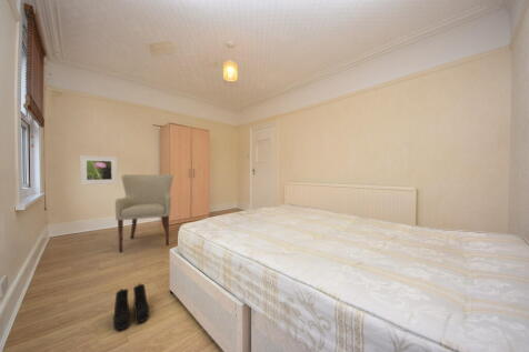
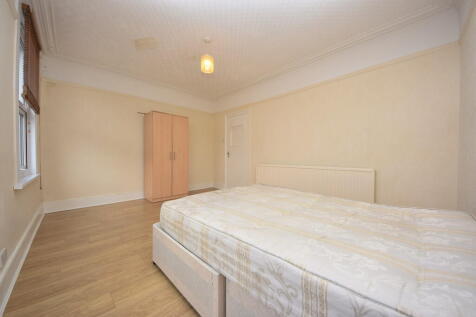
- chair [114,173,174,253]
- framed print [79,154,118,185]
- boots [112,283,150,331]
